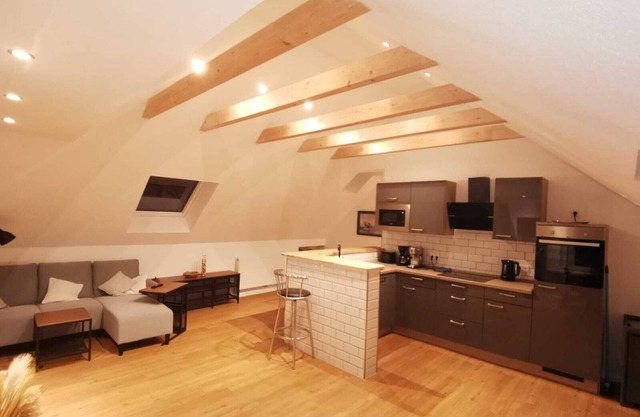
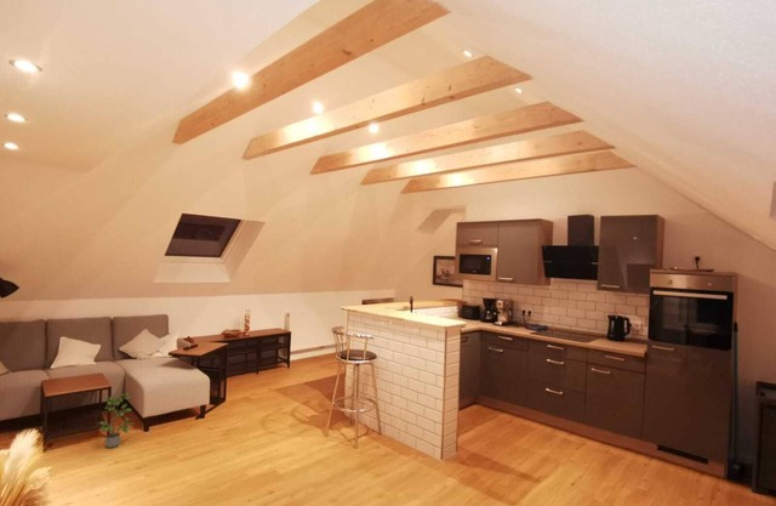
+ potted plant [99,392,135,449]
